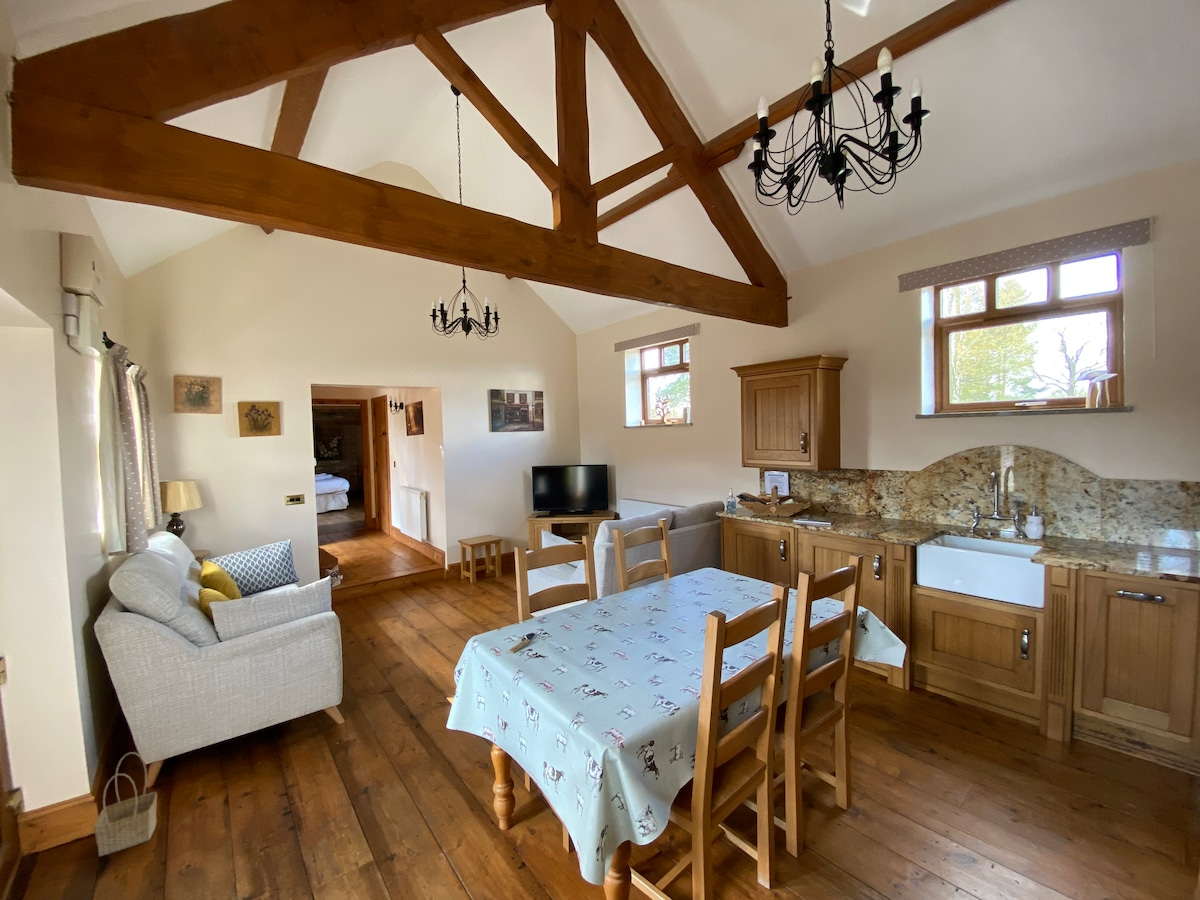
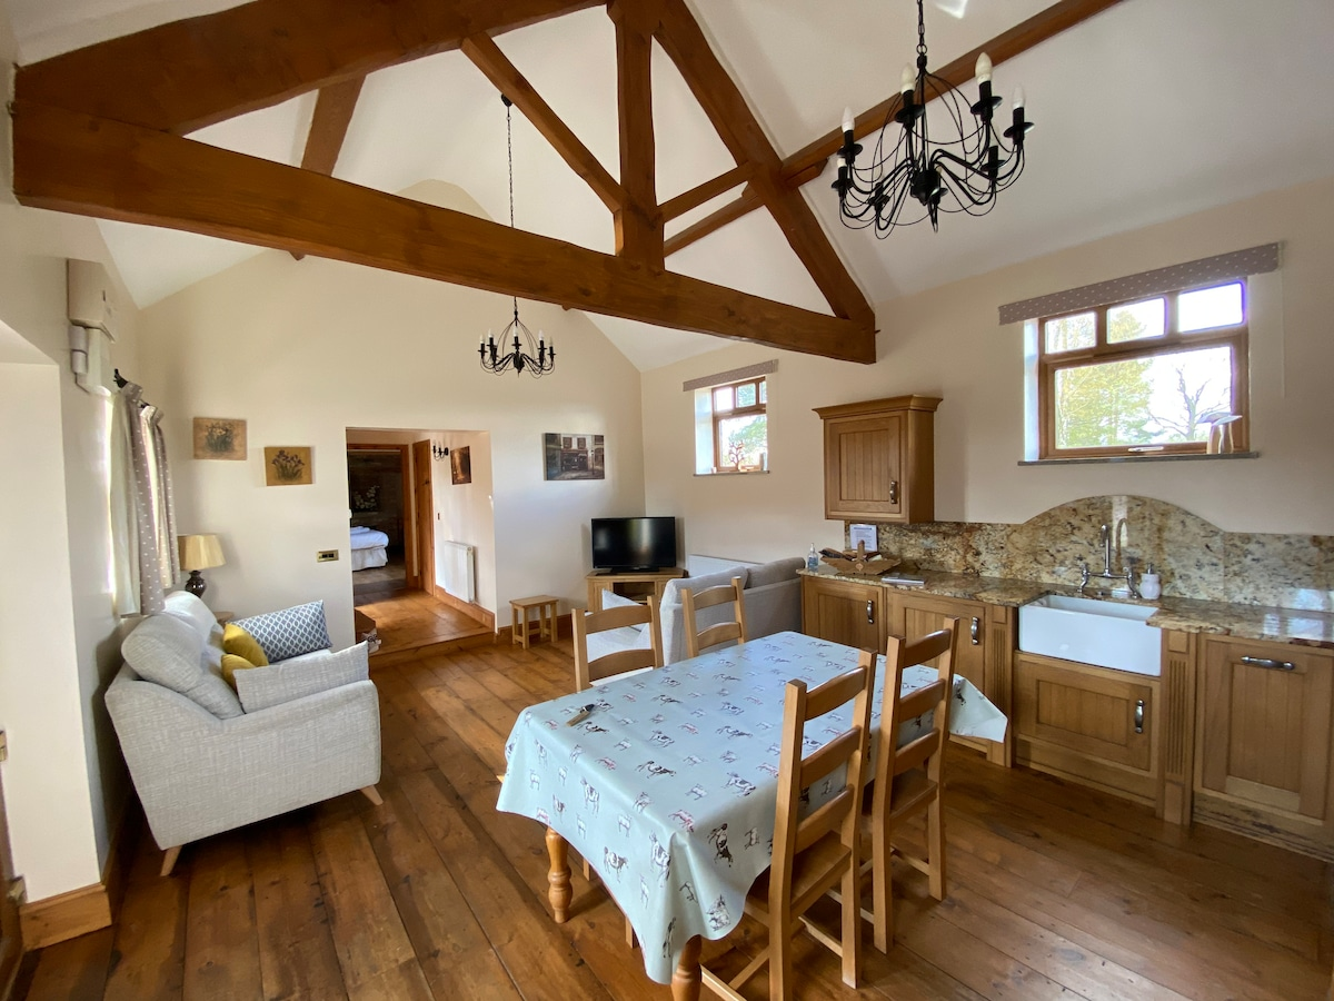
- basket [93,751,158,857]
